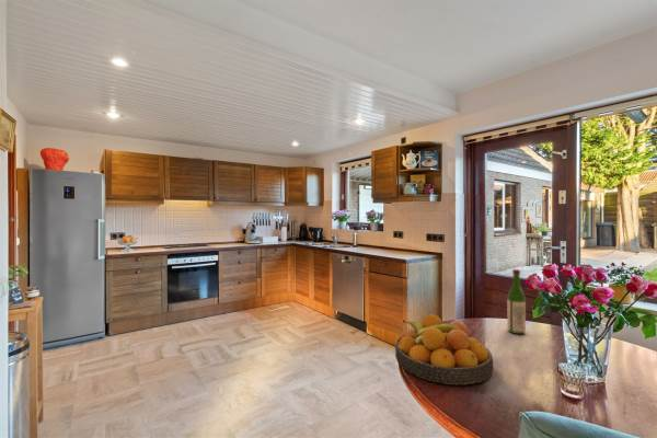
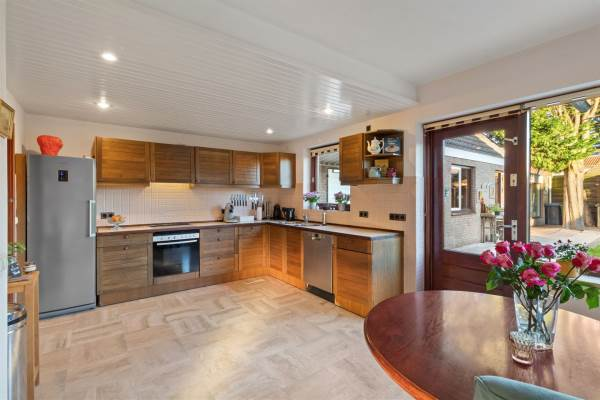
- wine bottle [506,268,527,335]
- fruit bowl [394,313,494,385]
